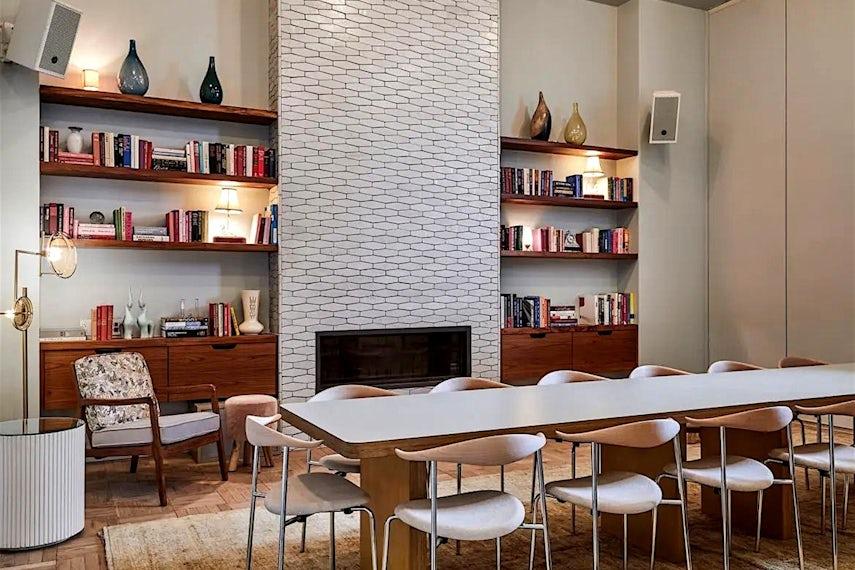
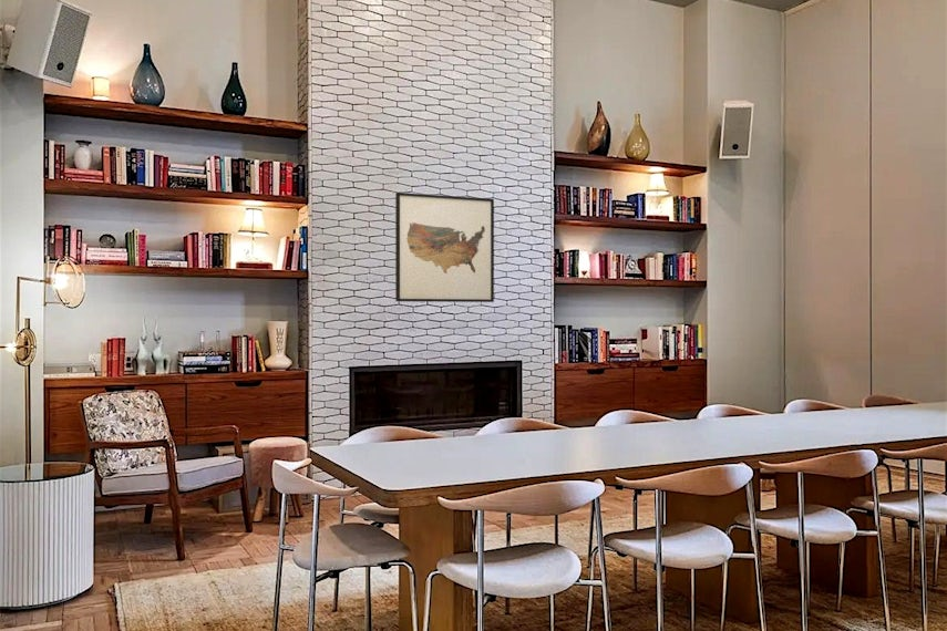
+ wall art [394,192,495,303]
